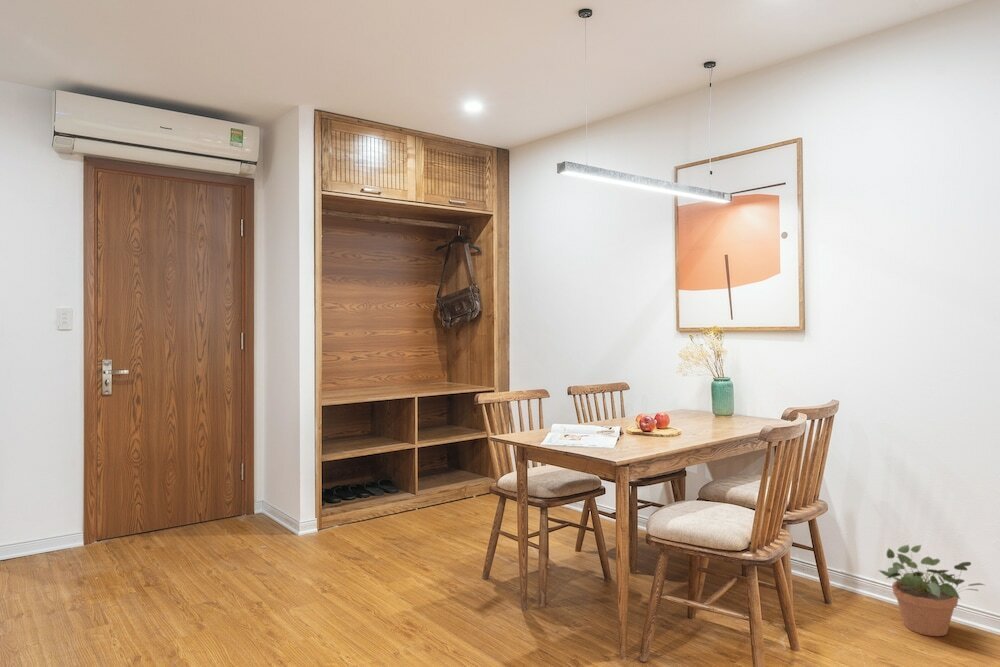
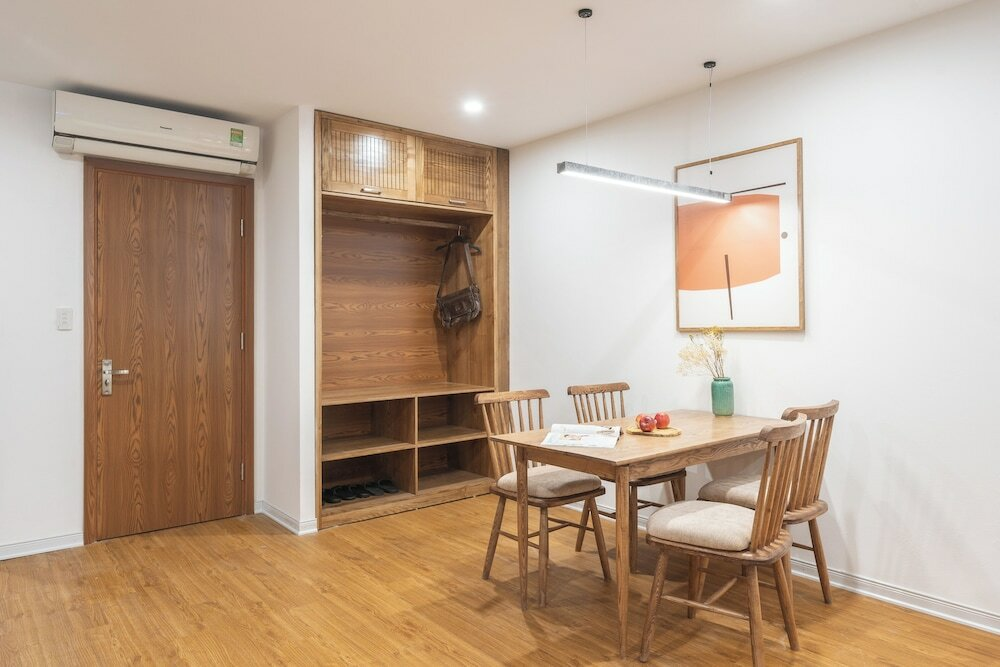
- potted plant [877,544,985,637]
